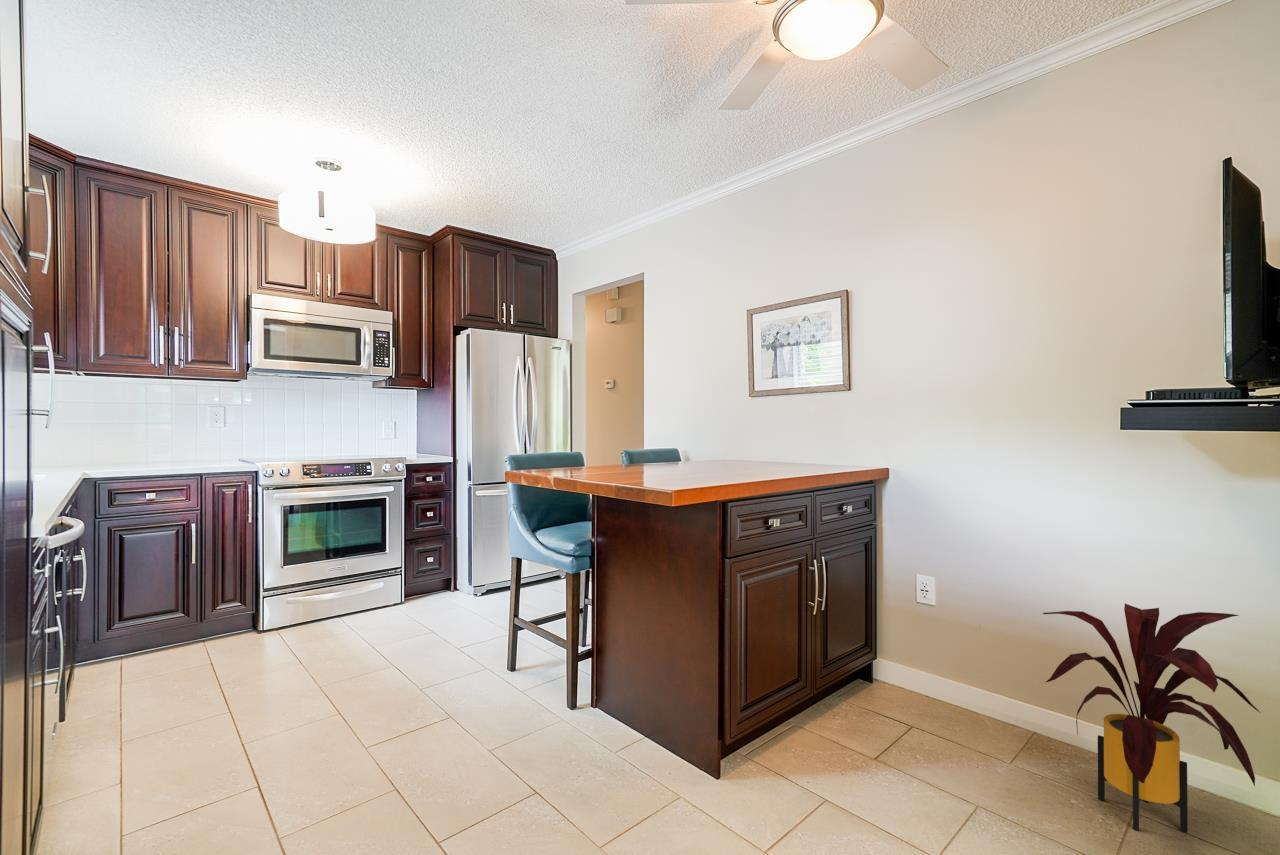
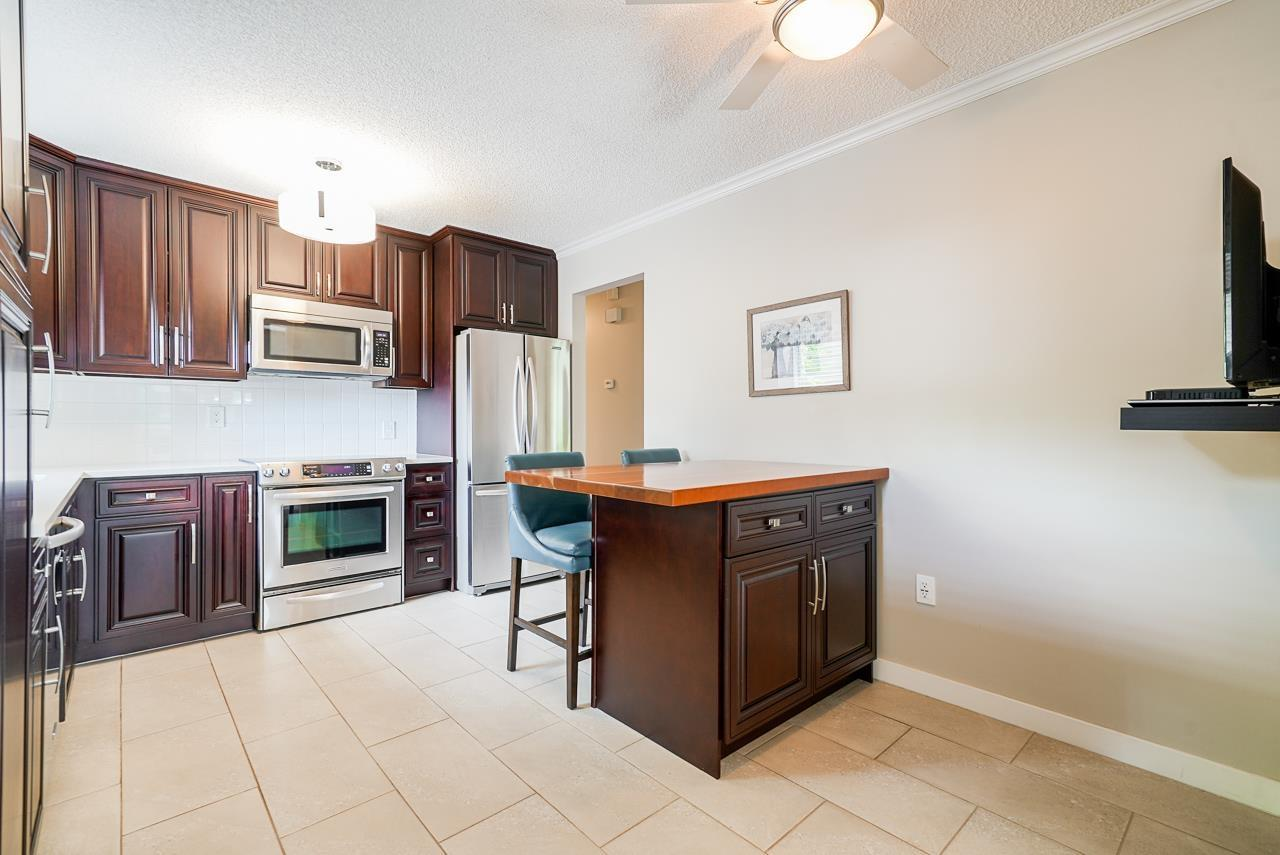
- house plant [1042,603,1261,833]
